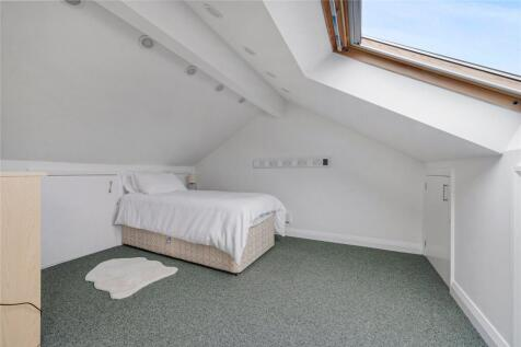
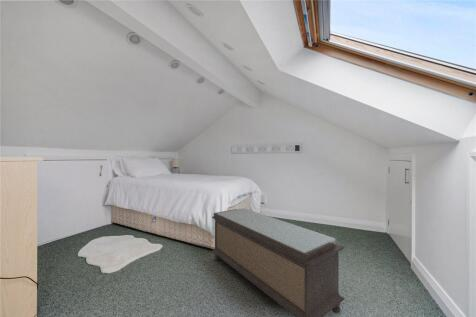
+ bench [211,207,345,317]
